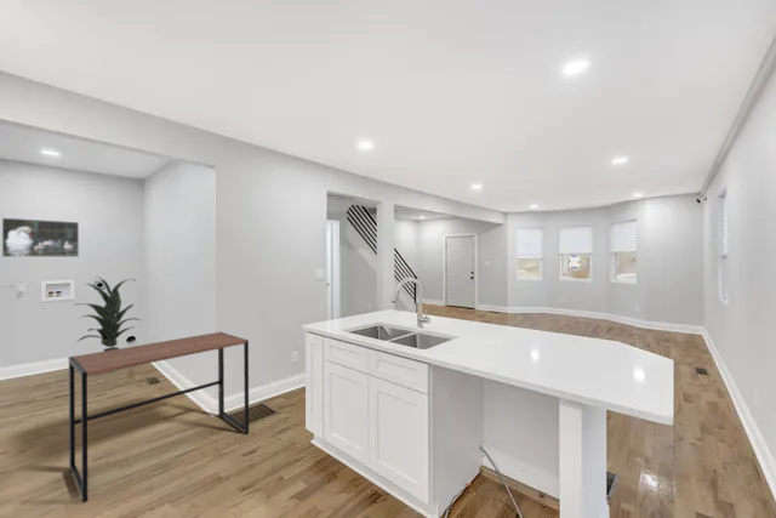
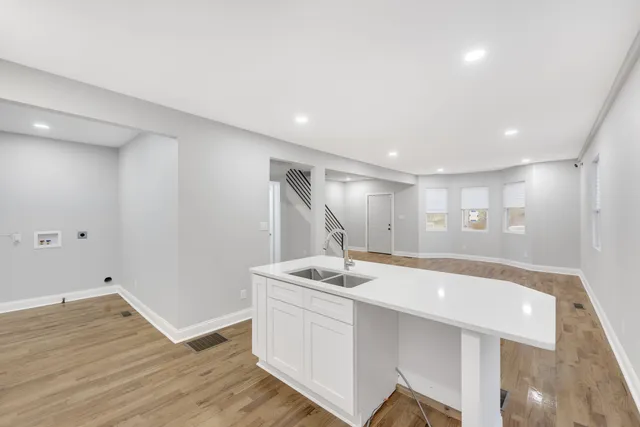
- indoor plant [73,275,142,352]
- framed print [1,217,80,258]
- desk [67,331,250,505]
